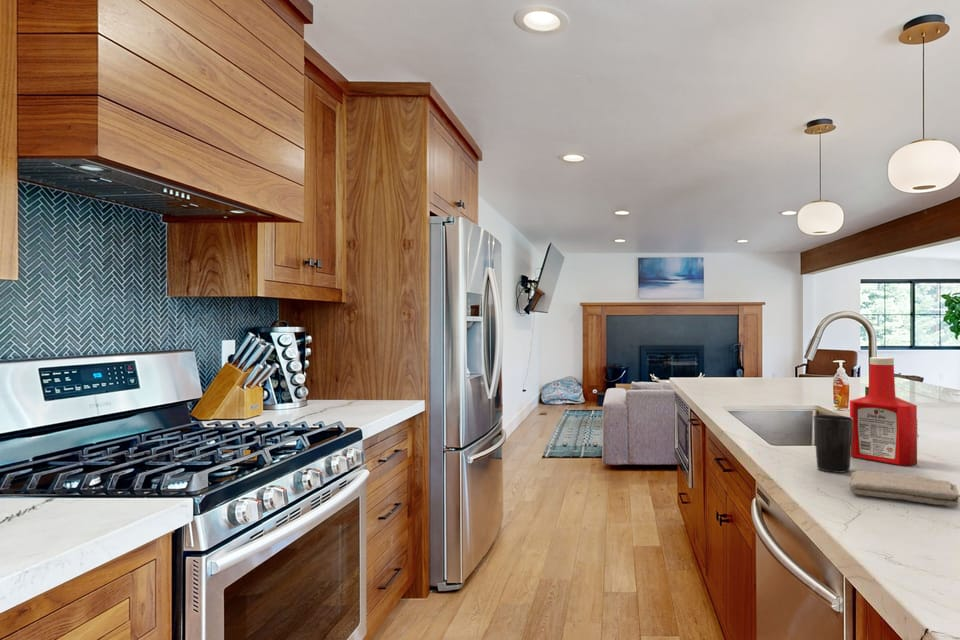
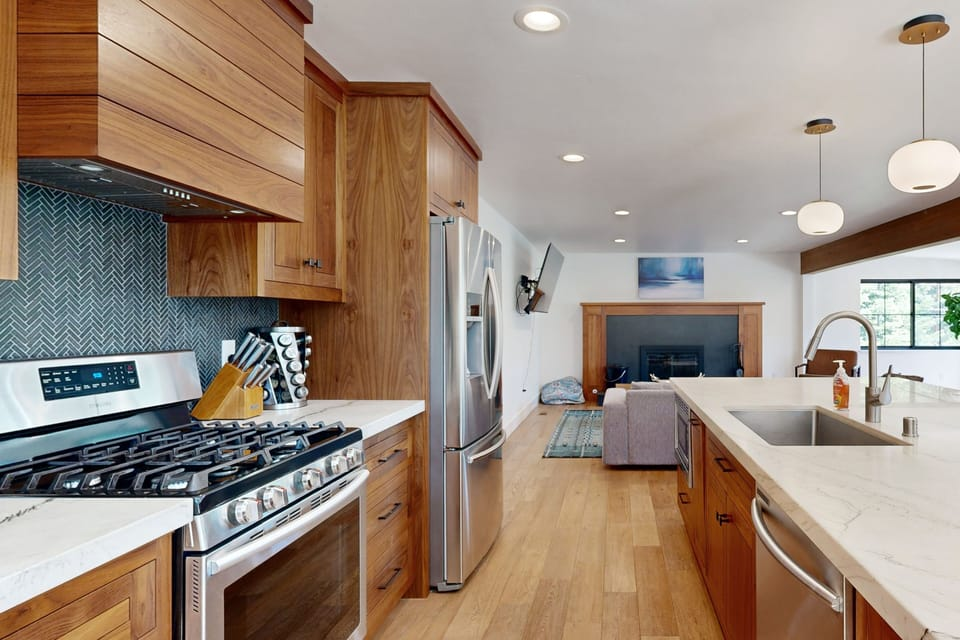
- washcloth [849,470,960,508]
- cup [812,414,853,473]
- soap bottle [849,356,918,467]
